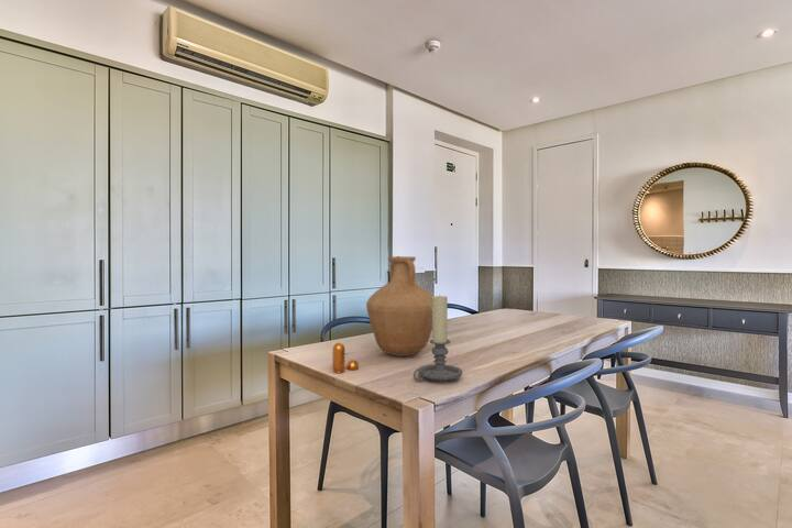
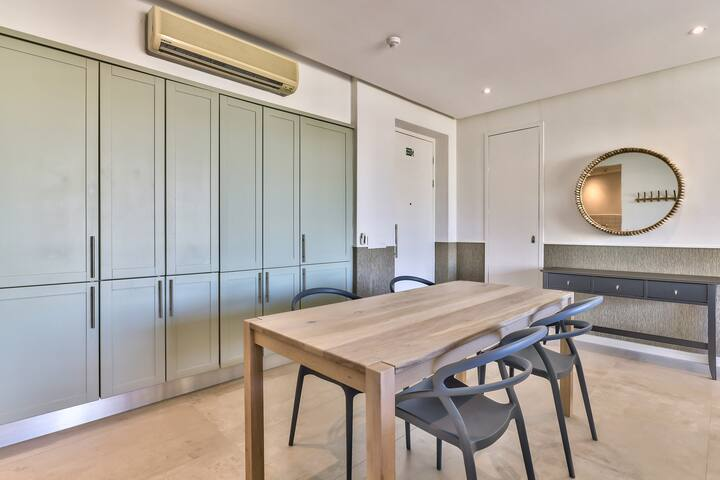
- candle holder [413,294,464,383]
- pepper shaker [332,342,360,374]
- vase [365,255,433,358]
